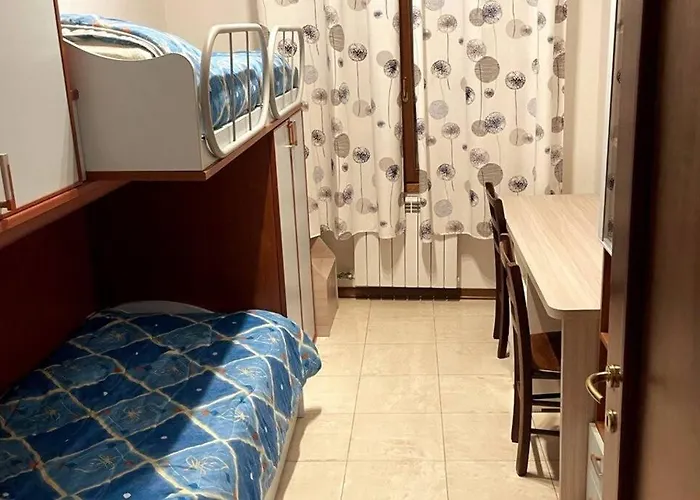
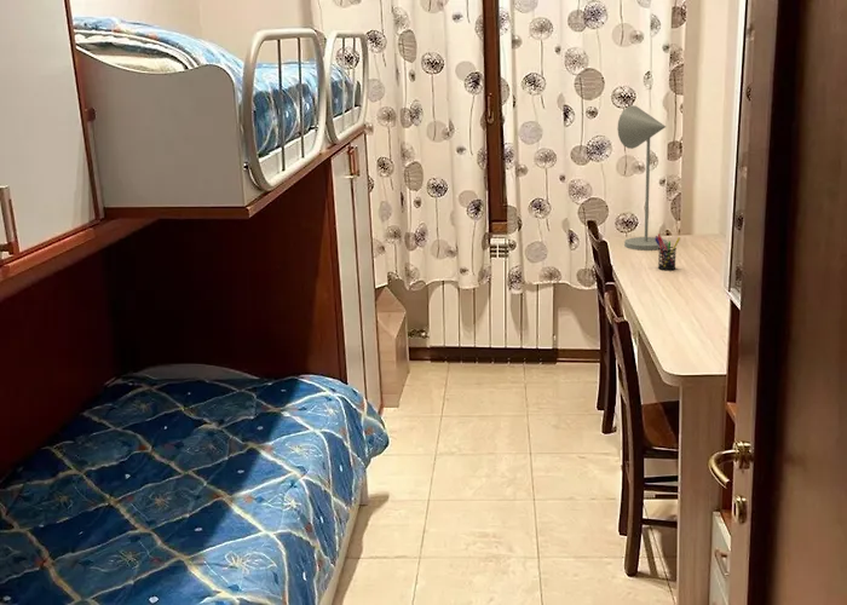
+ pen holder [653,232,681,271]
+ desk lamp [616,104,669,252]
